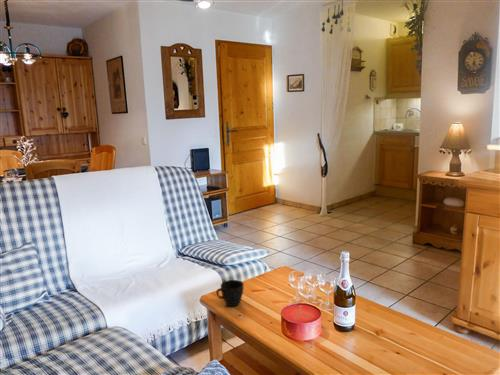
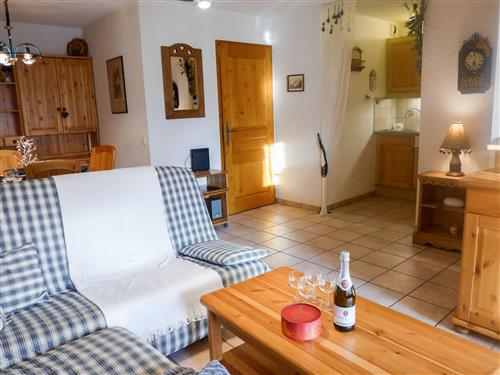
- cup [215,279,244,307]
